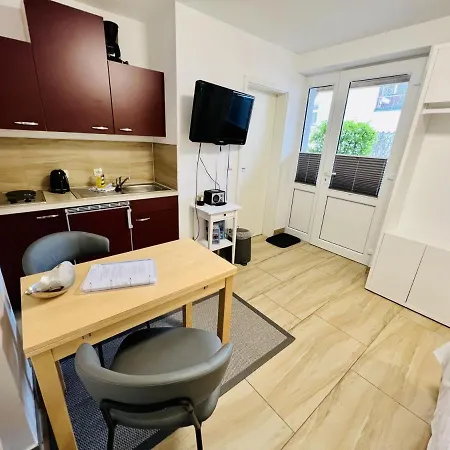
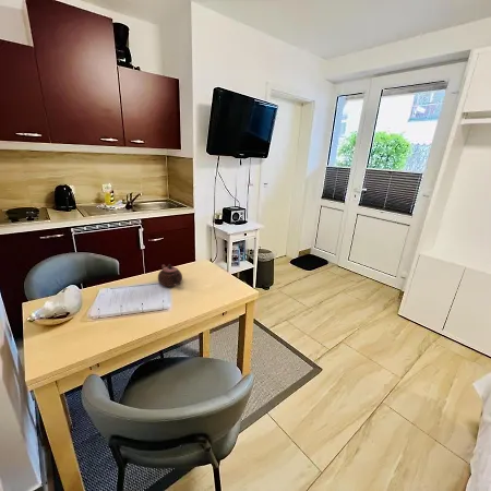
+ teapot [157,263,183,288]
